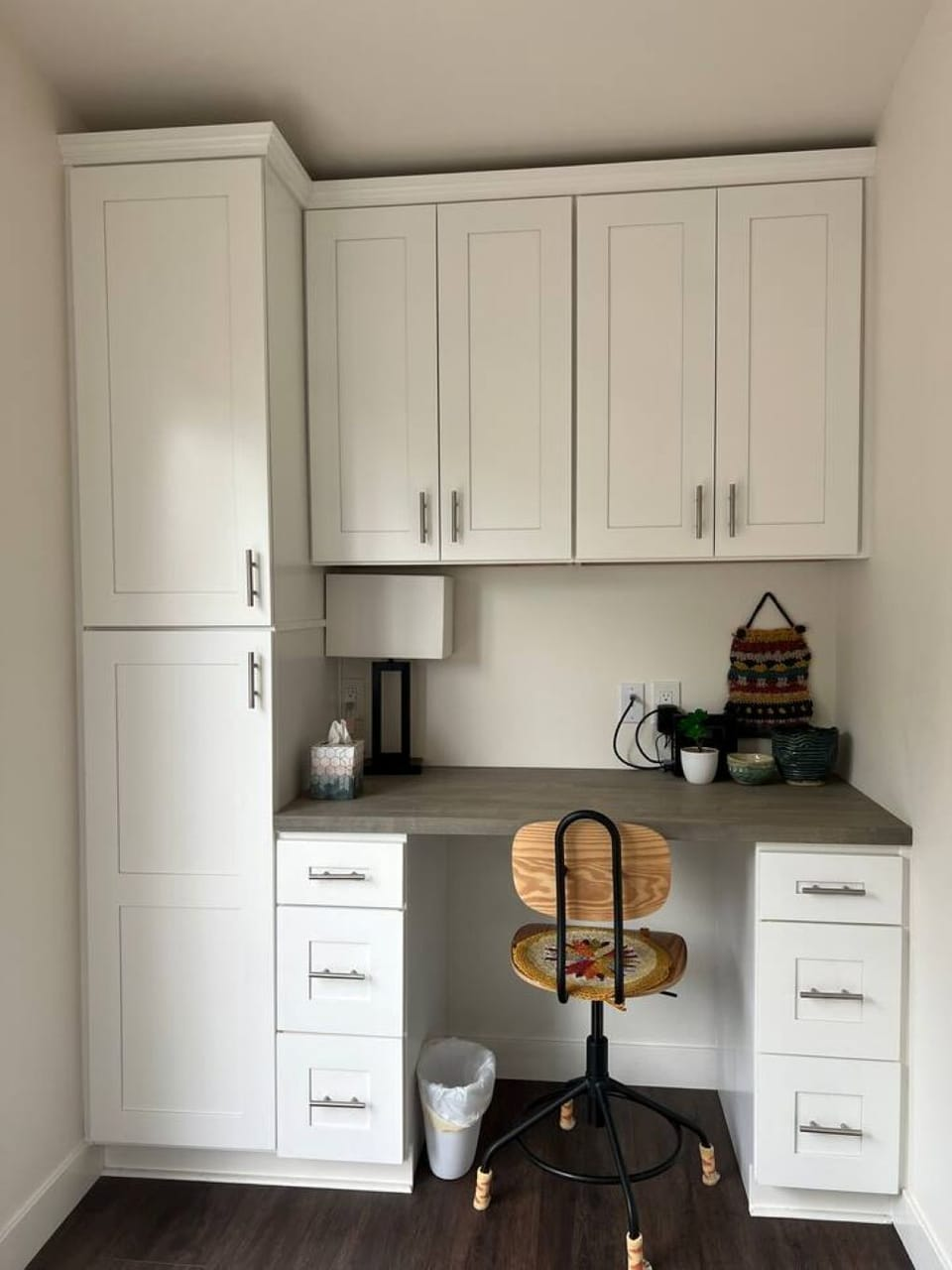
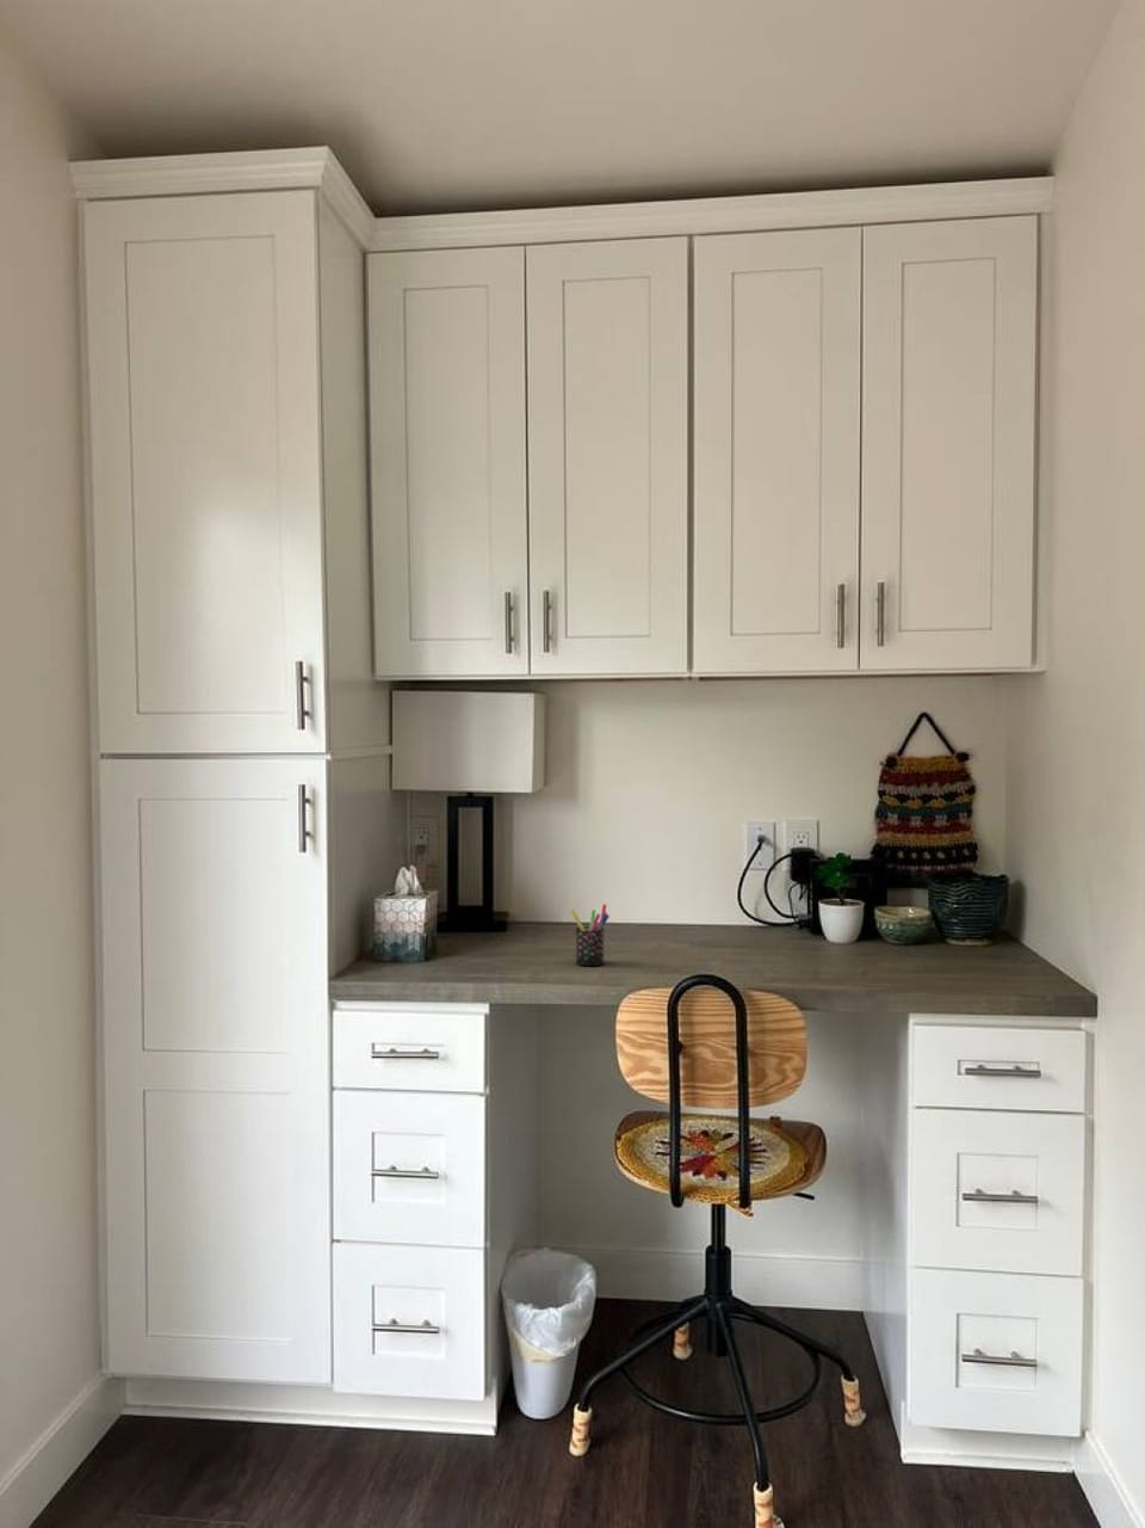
+ pen holder [569,902,611,967]
